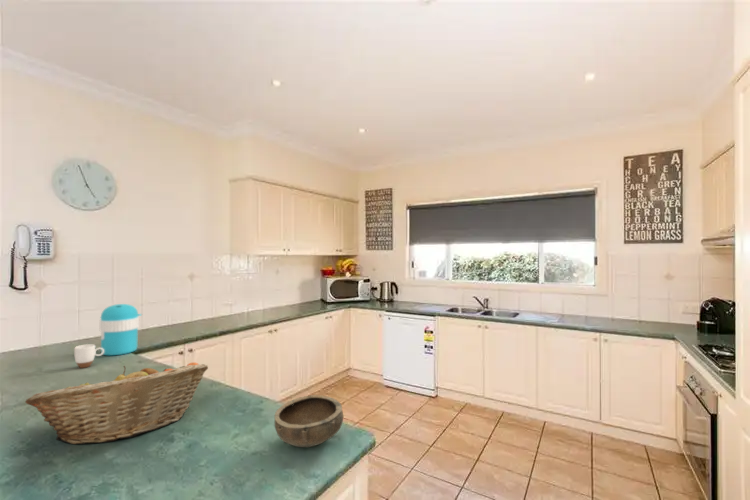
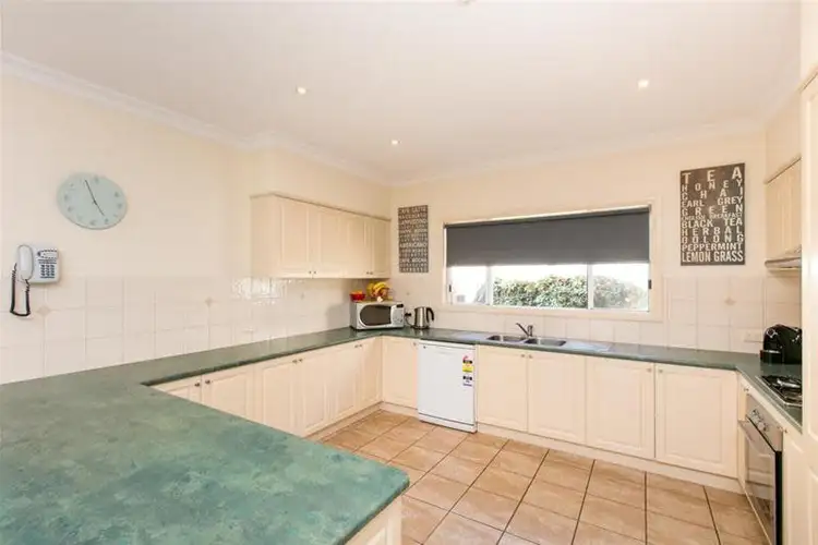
- fruit basket [24,361,209,445]
- bowl [273,394,344,448]
- mug [73,343,104,369]
- coffee maker [99,303,143,356]
